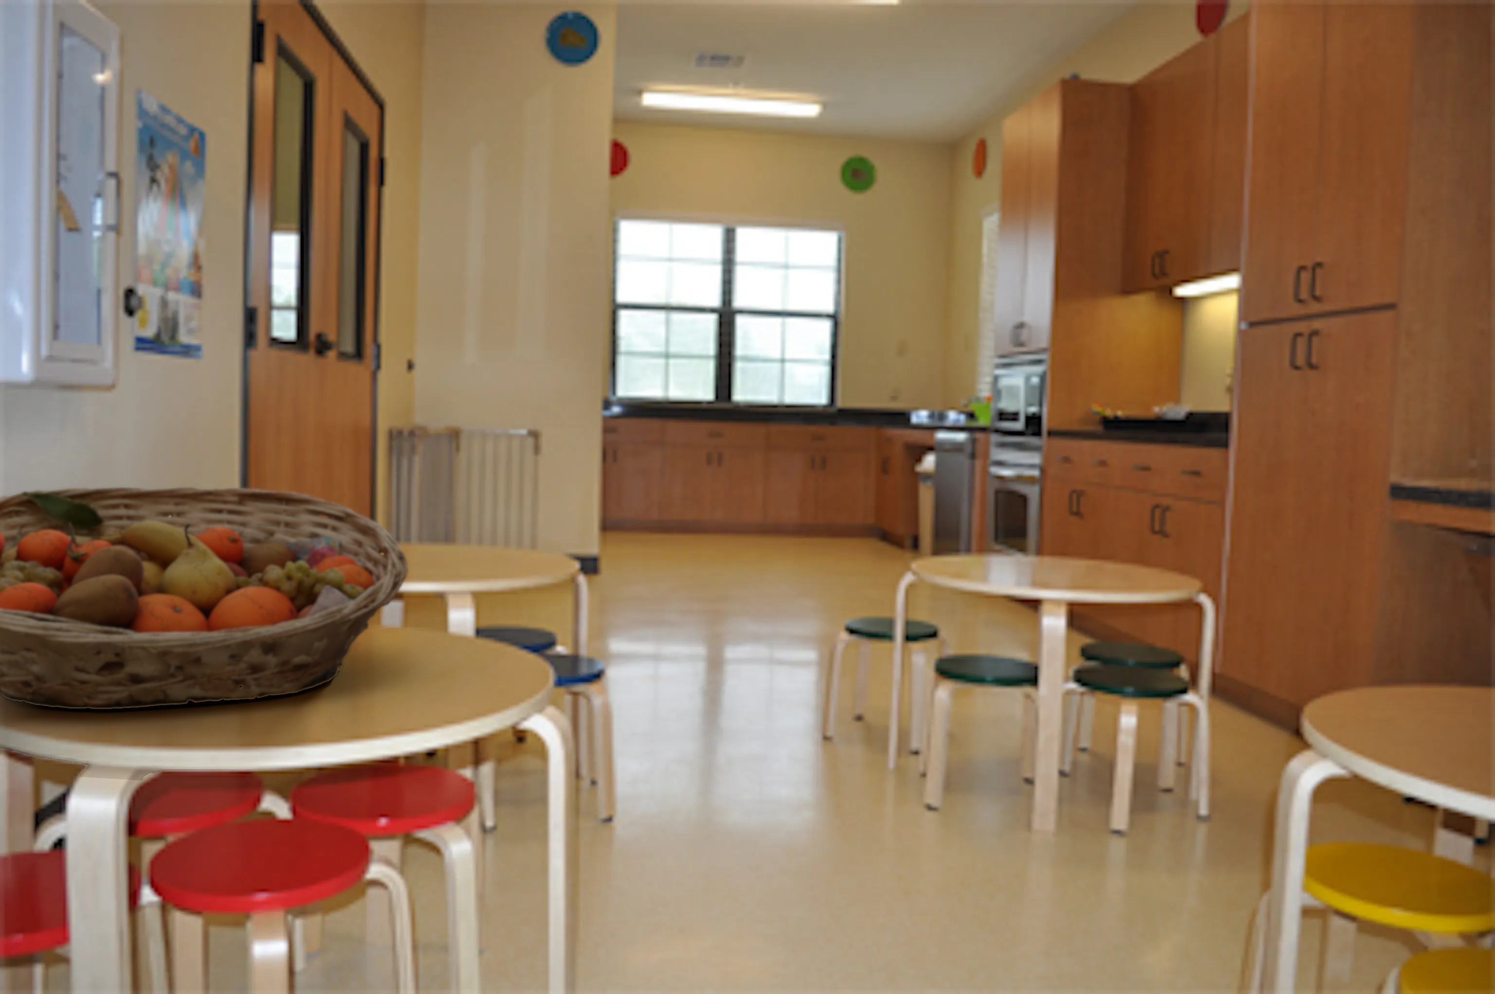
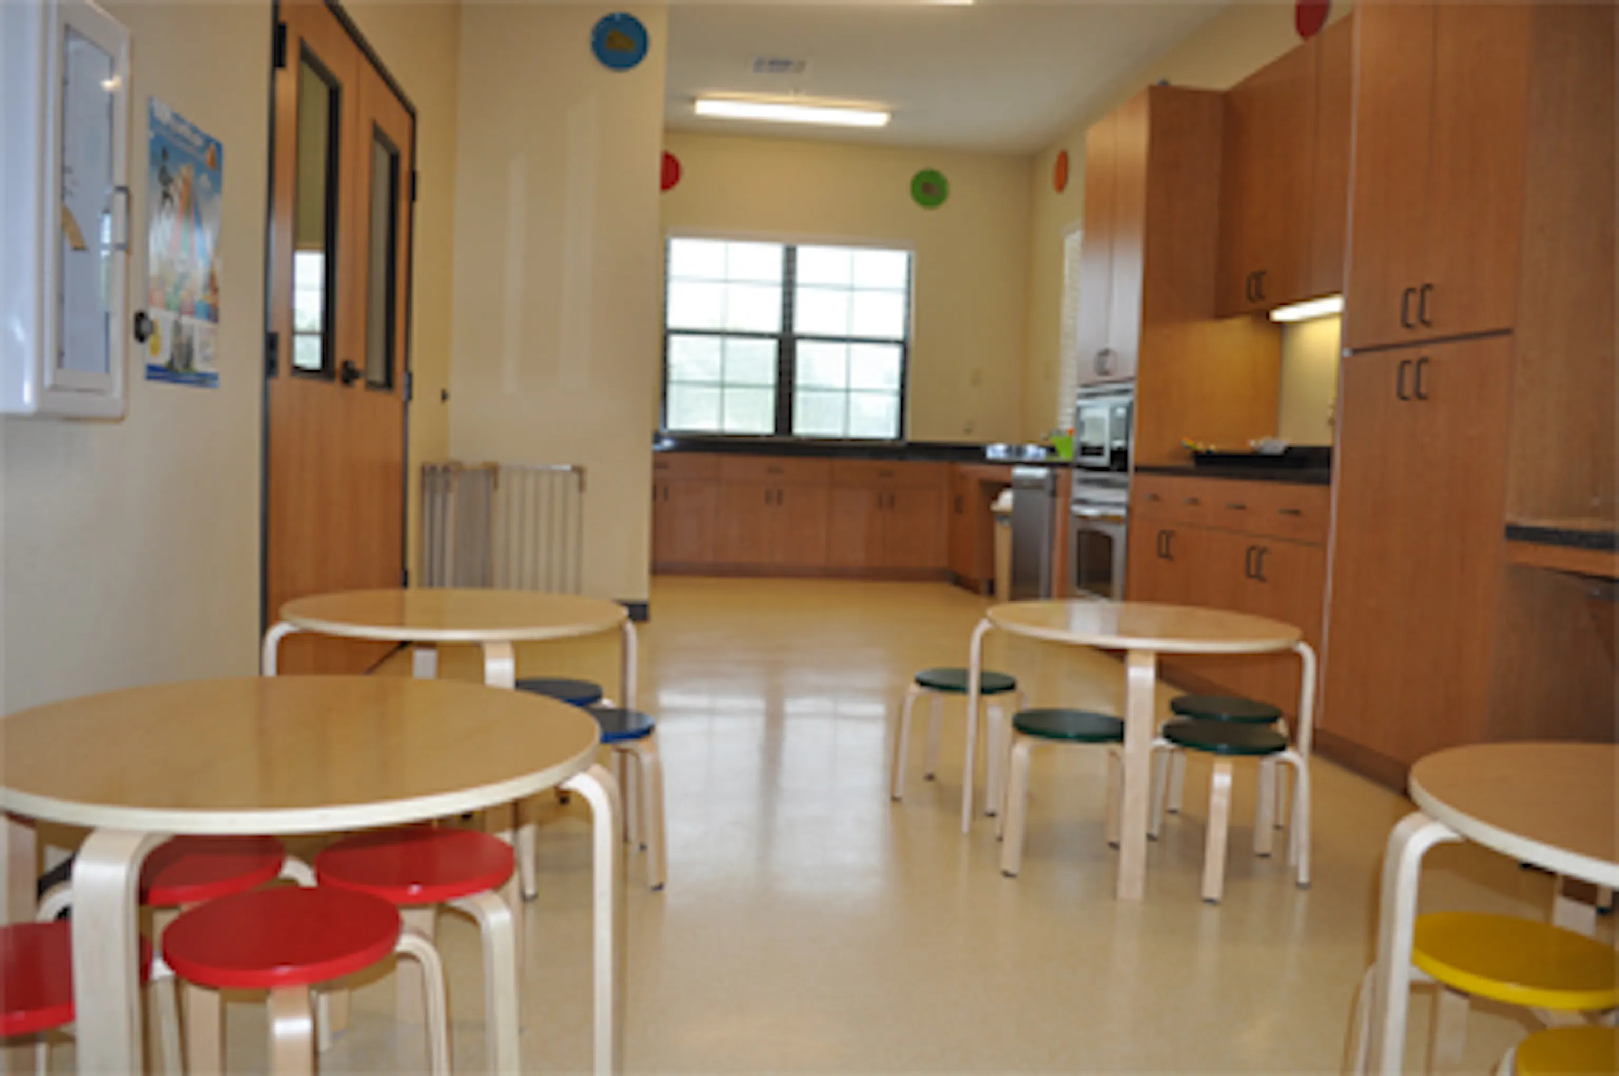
- fruit basket [0,487,409,710]
